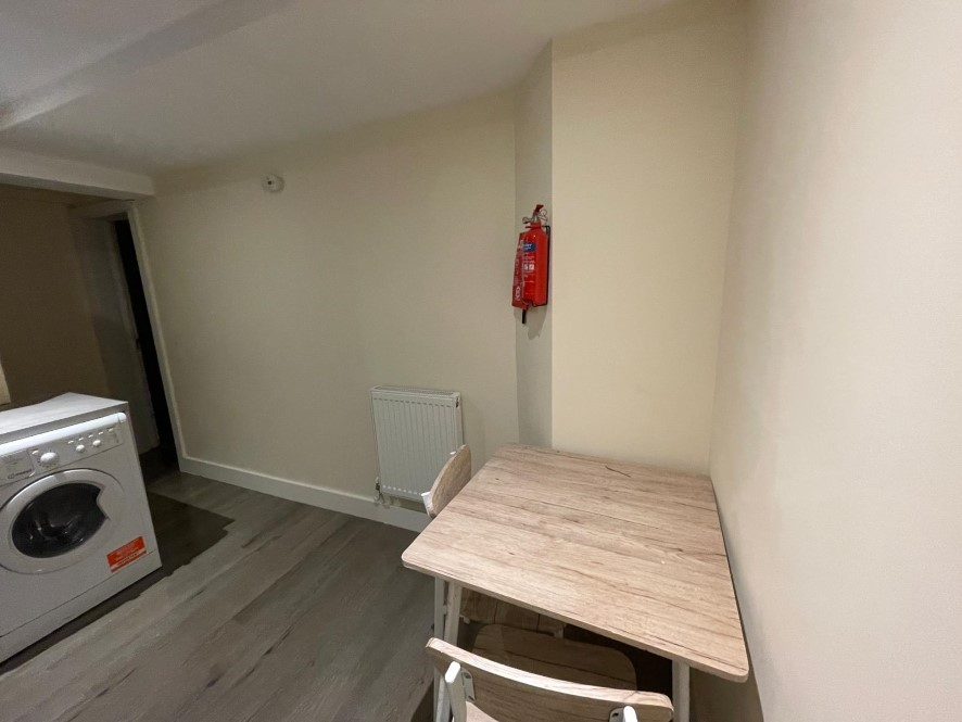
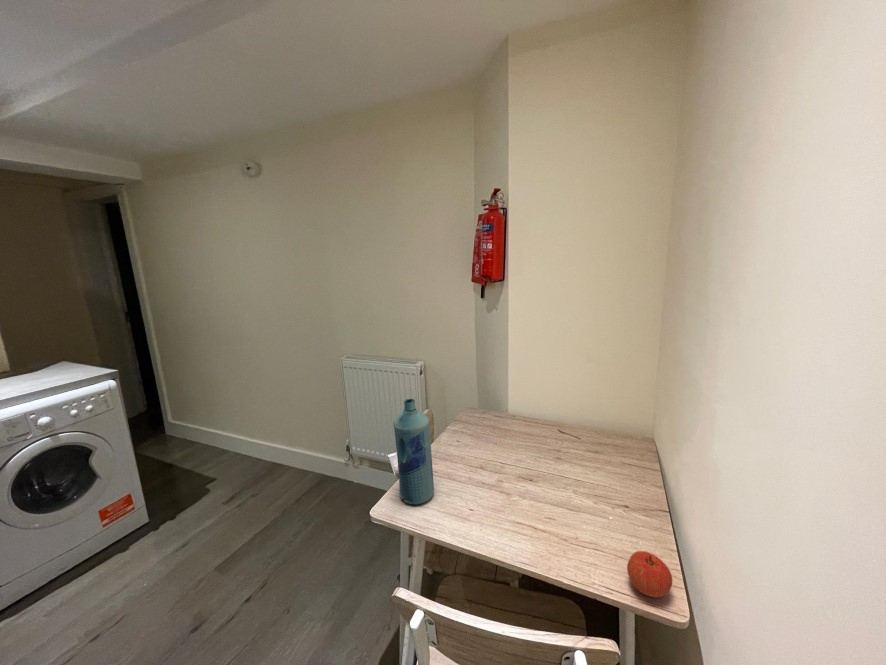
+ apple [626,550,673,598]
+ bottle [392,398,435,505]
